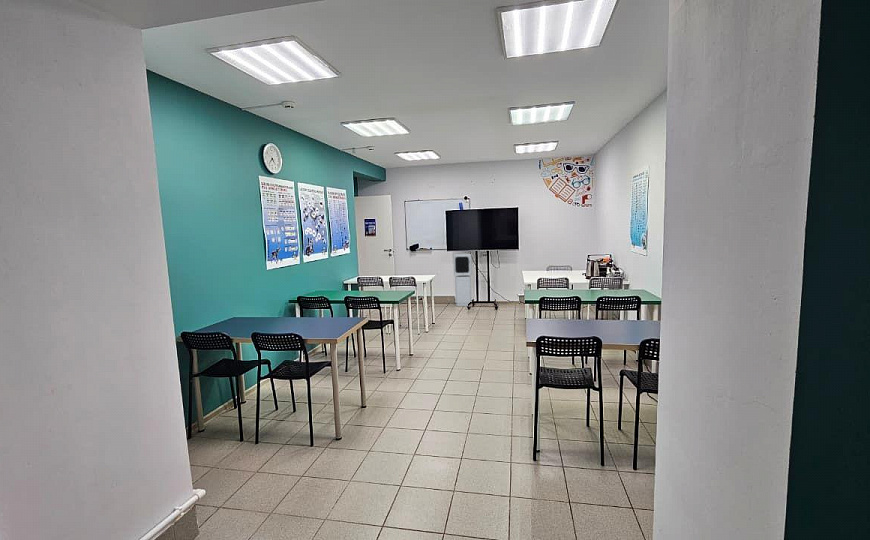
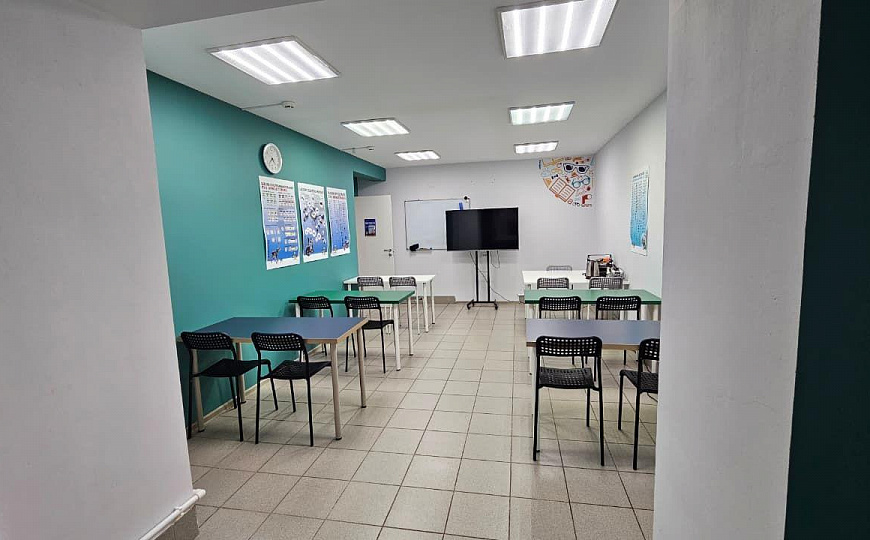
- air purifier [453,252,473,307]
